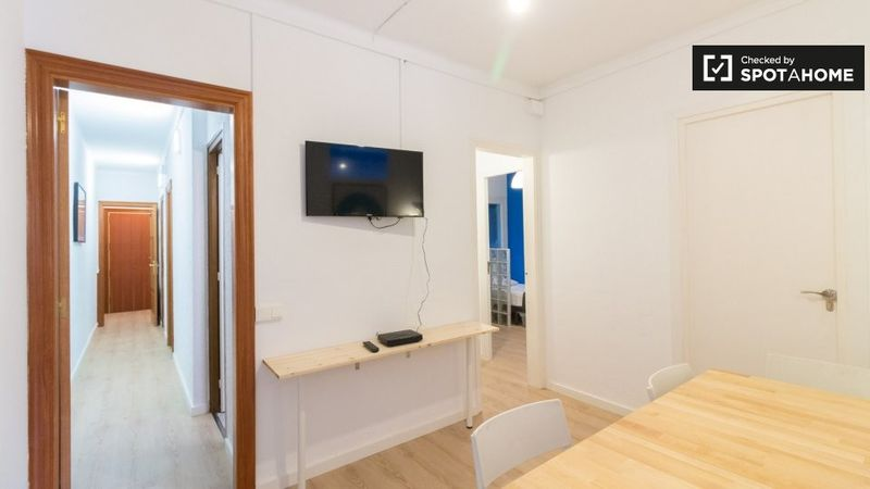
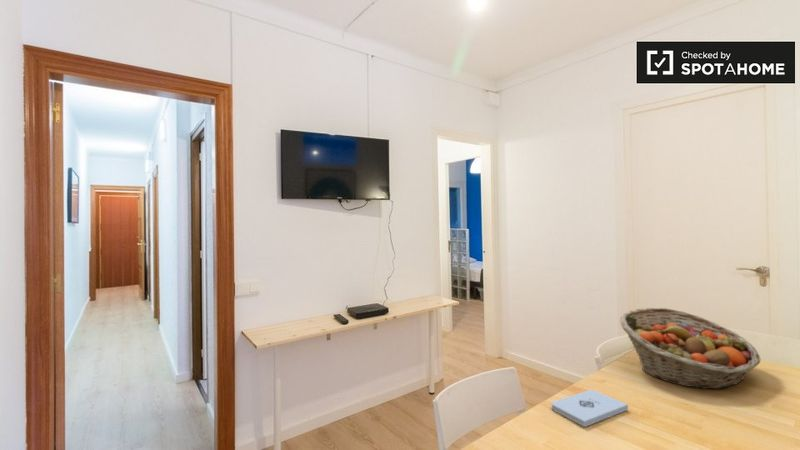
+ fruit basket [619,307,761,390]
+ notepad [550,389,629,428]
